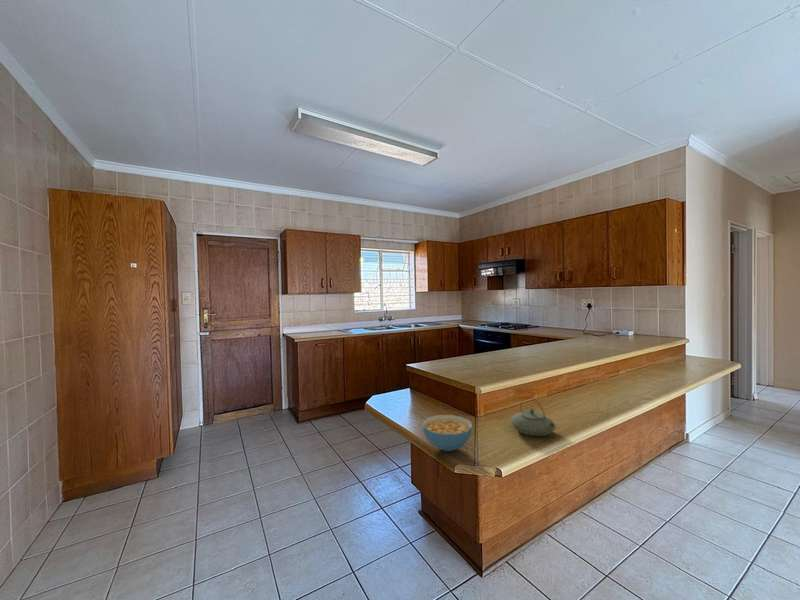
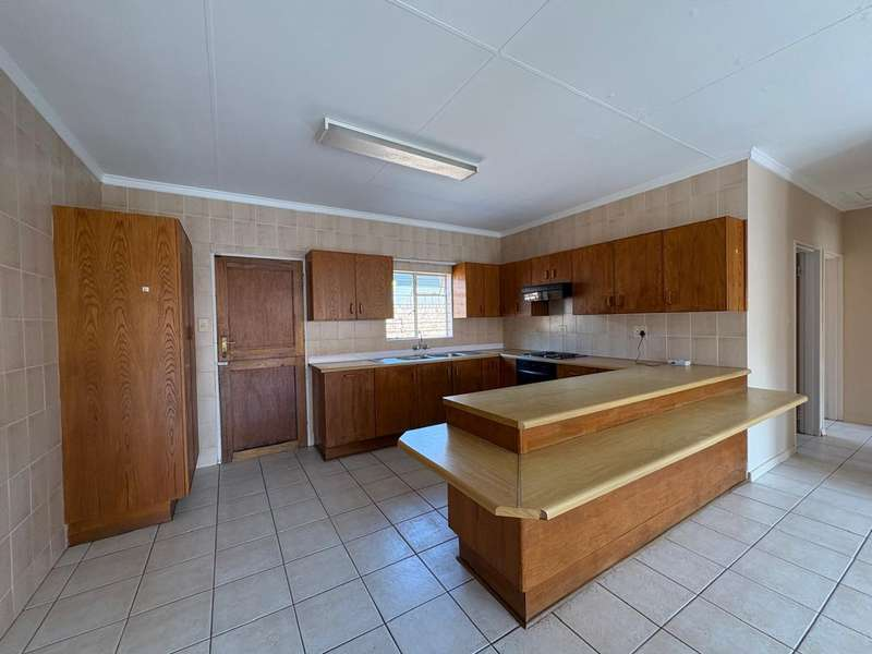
- cereal bowl [422,414,473,452]
- teapot [509,396,557,437]
